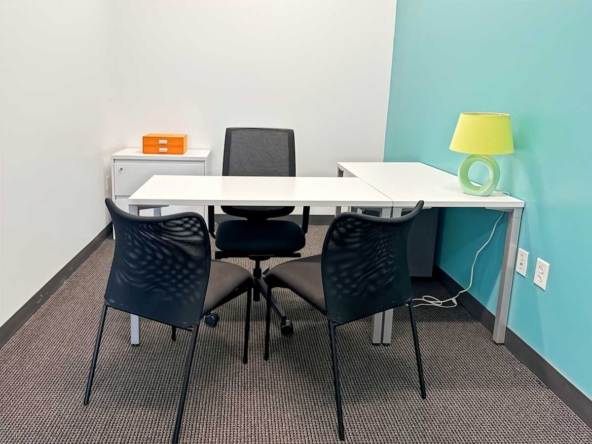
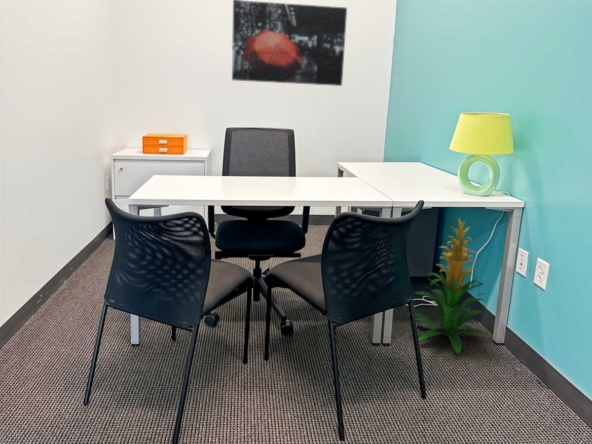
+ indoor plant [406,217,494,355]
+ wall art [231,0,348,87]
